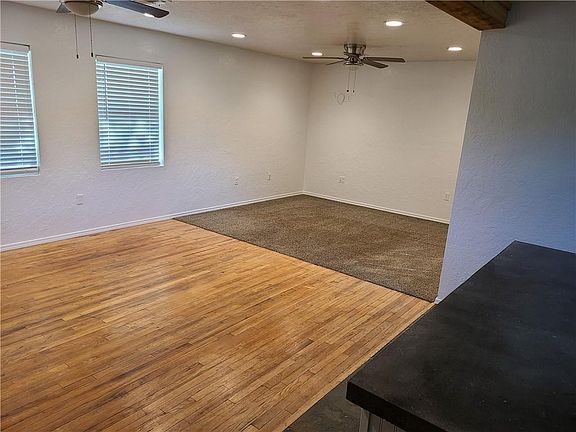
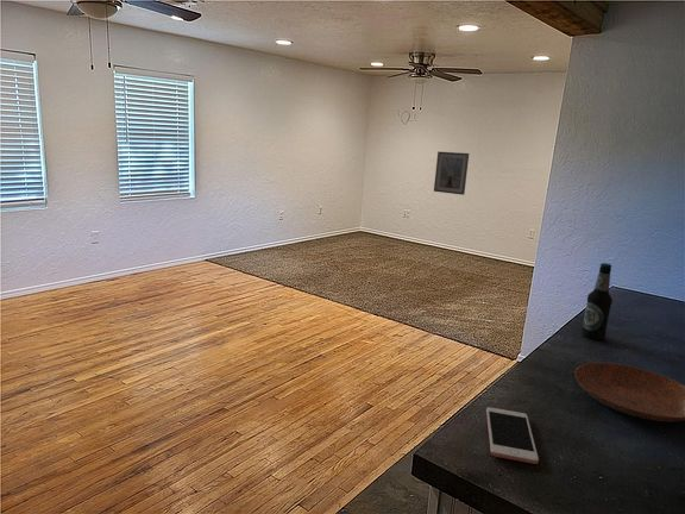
+ bottle [580,262,614,340]
+ bowl [573,362,685,422]
+ picture frame [433,150,470,196]
+ cell phone [485,406,540,465]
